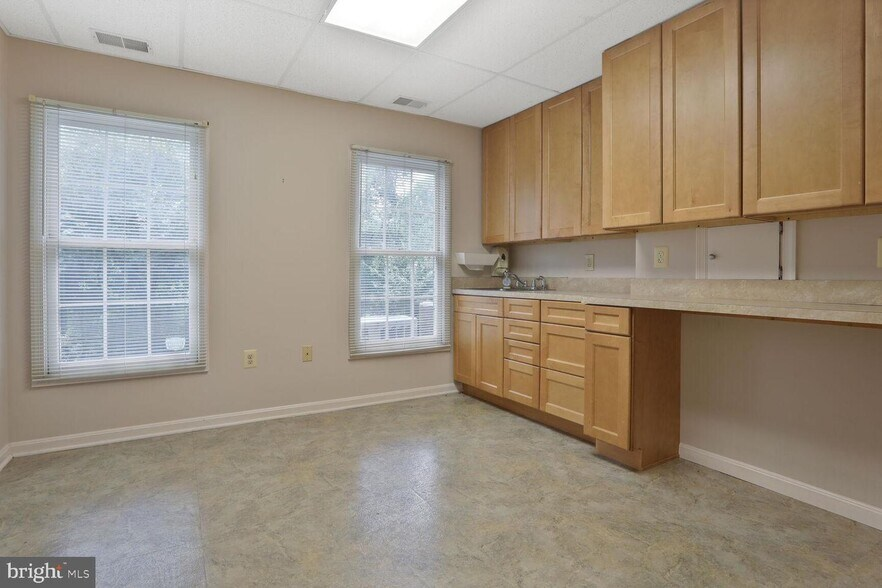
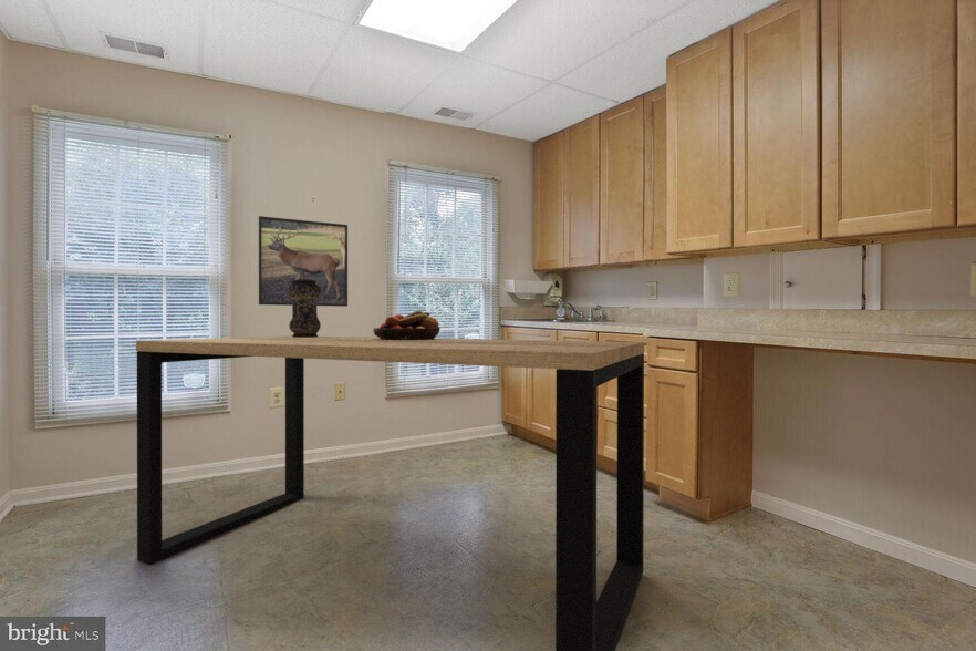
+ fruit bowl [373,310,442,340]
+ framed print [258,215,349,308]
+ dining table [135,335,645,651]
+ vase [288,279,322,338]
